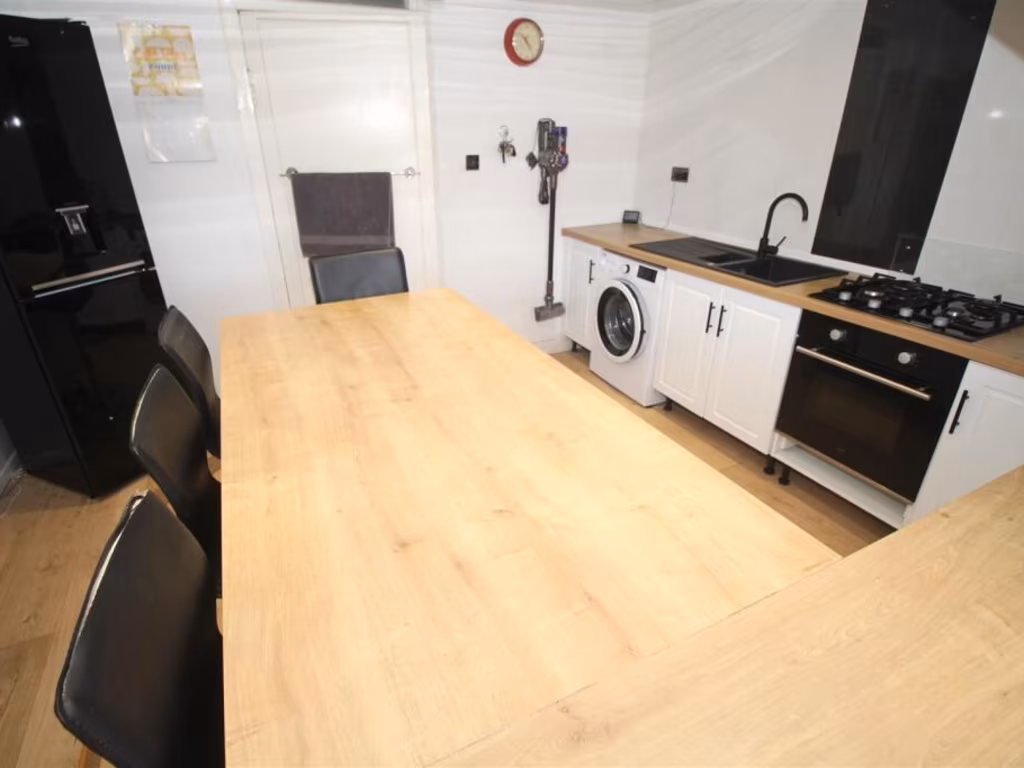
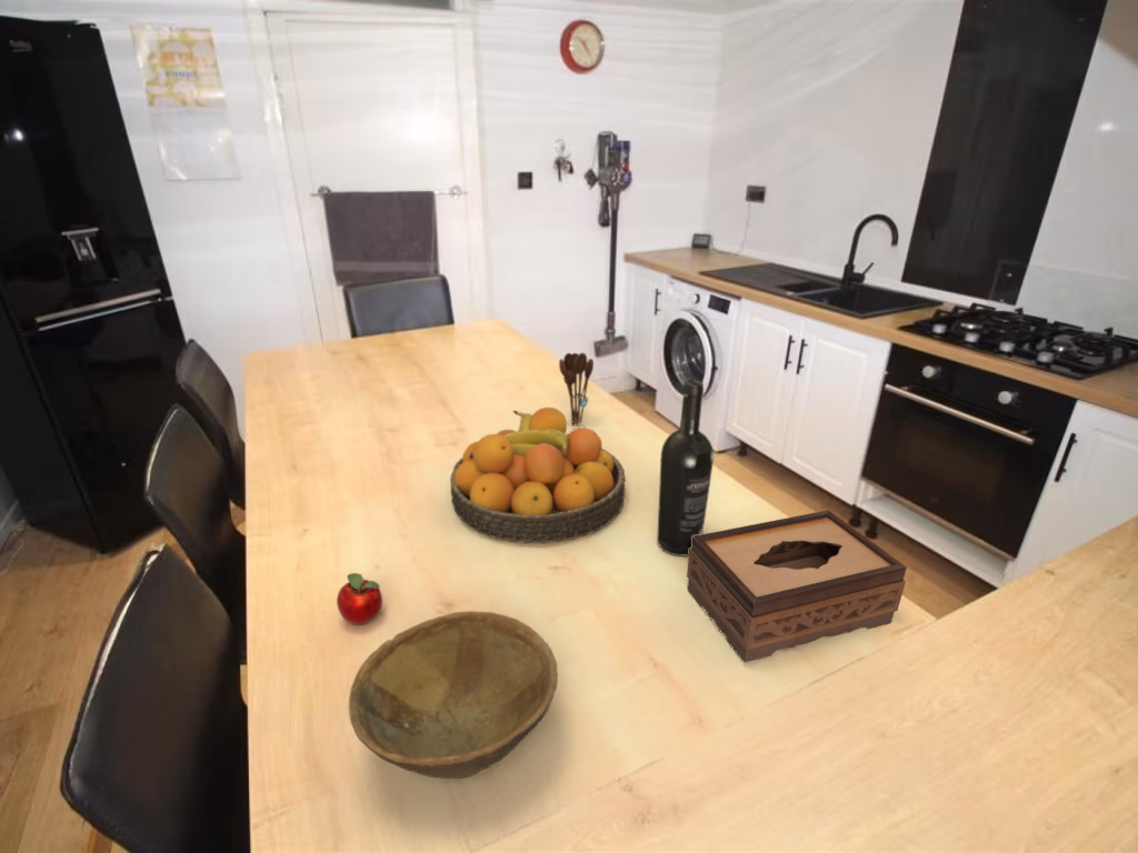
+ bowl [348,610,559,780]
+ apple [336,572,383,625]
+ utensil holder [558,352,595,426]
+ fruit bowl [449,407,627,544]
+ wine bottle [656,380,715,556]
+ tissue box [686,509,908,663]
